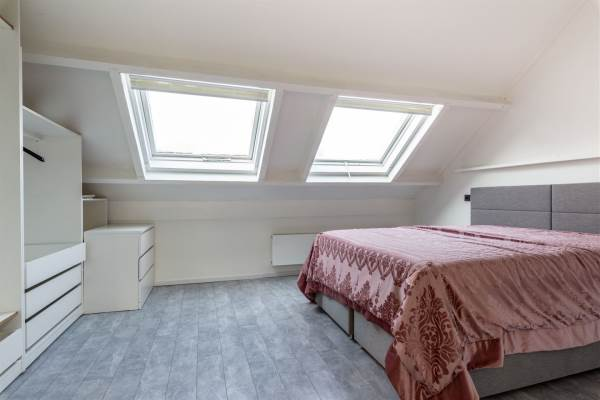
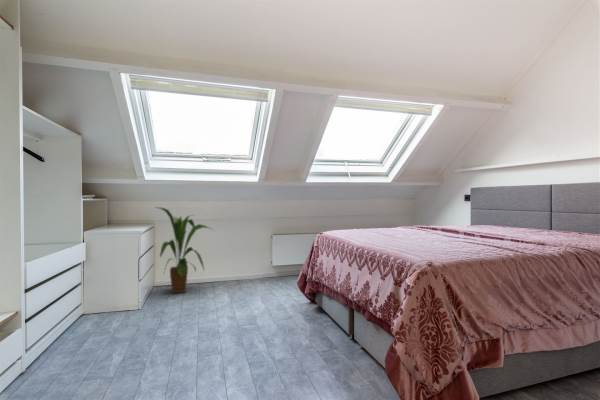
+ house plant [154,206,215,295]
